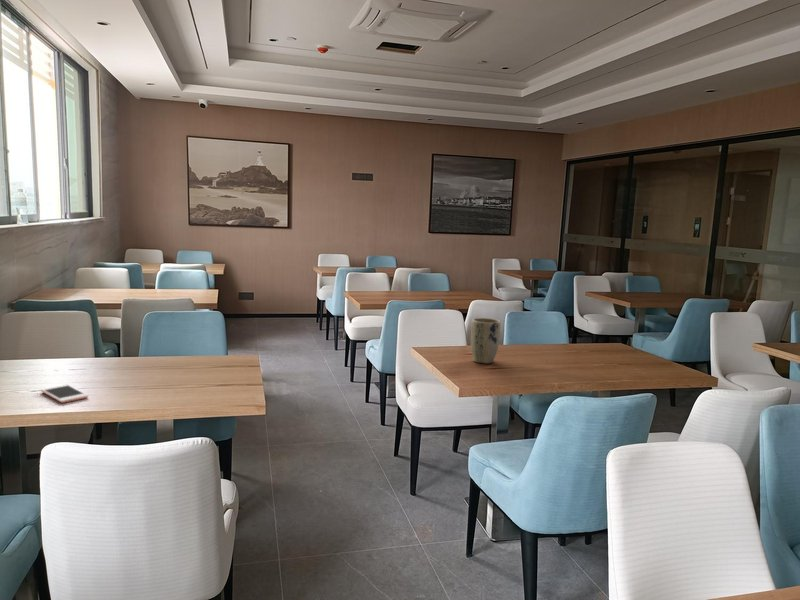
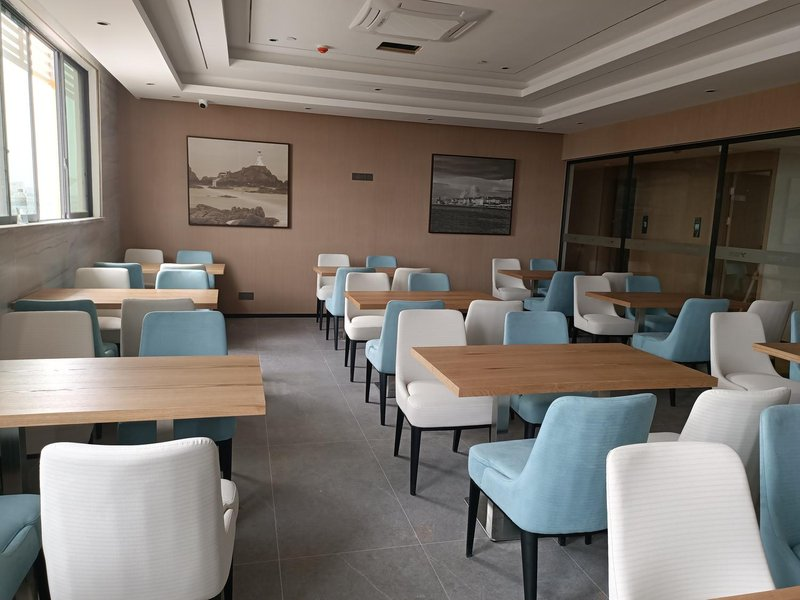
- cell phone [40,383,89,404]
- plant pot [470,317,501,365]
